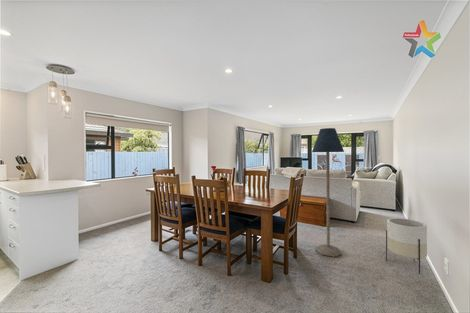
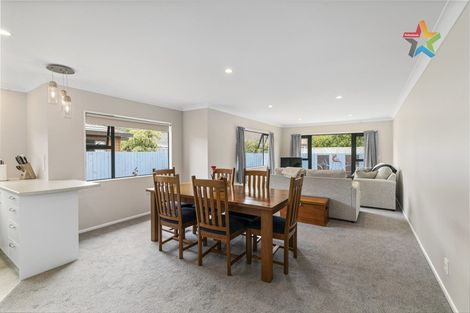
- planter [385,217,428,275]
- floor lamp [311,127,345,258]
